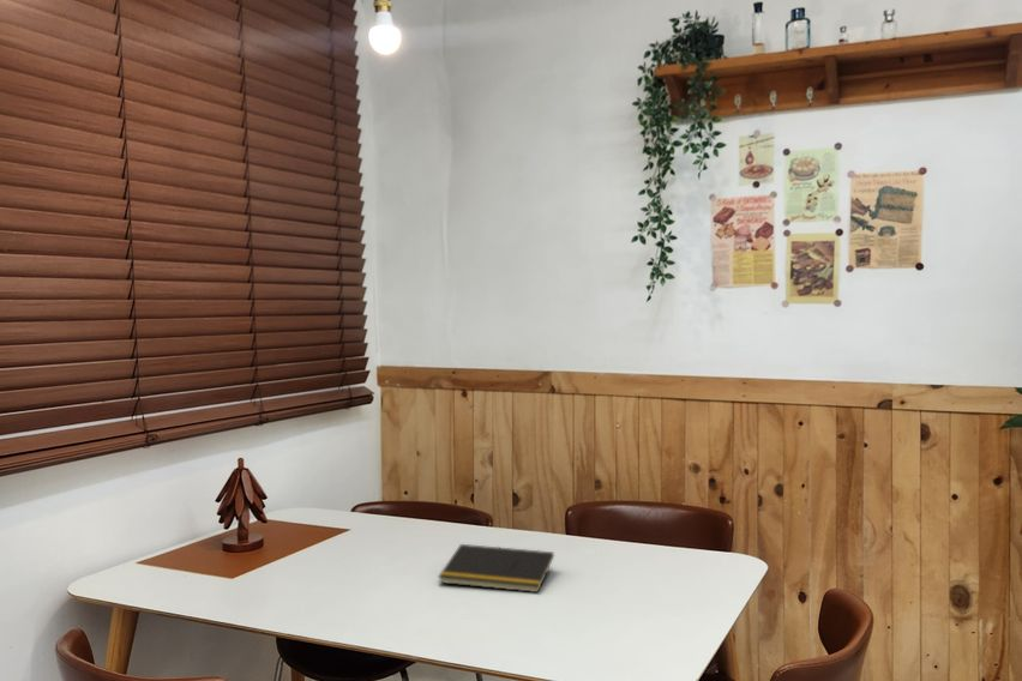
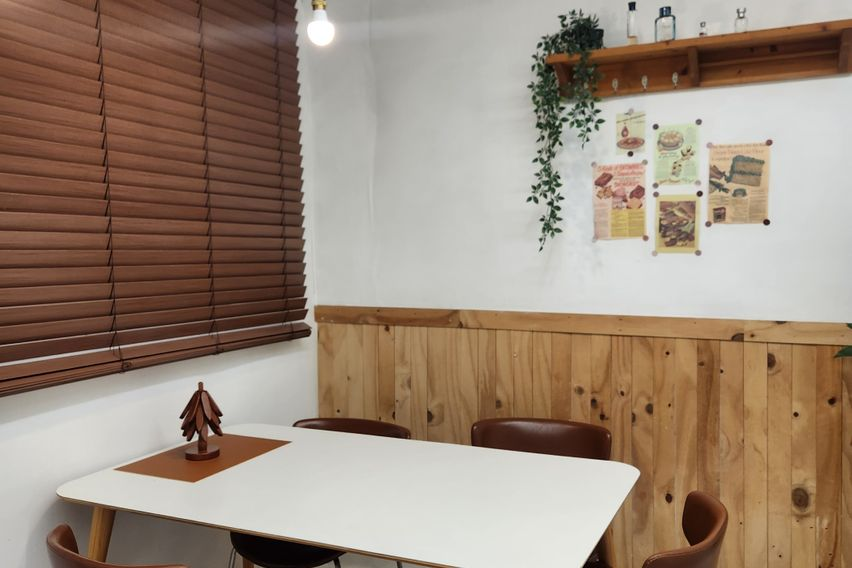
- notepad [437,543,555,593]
